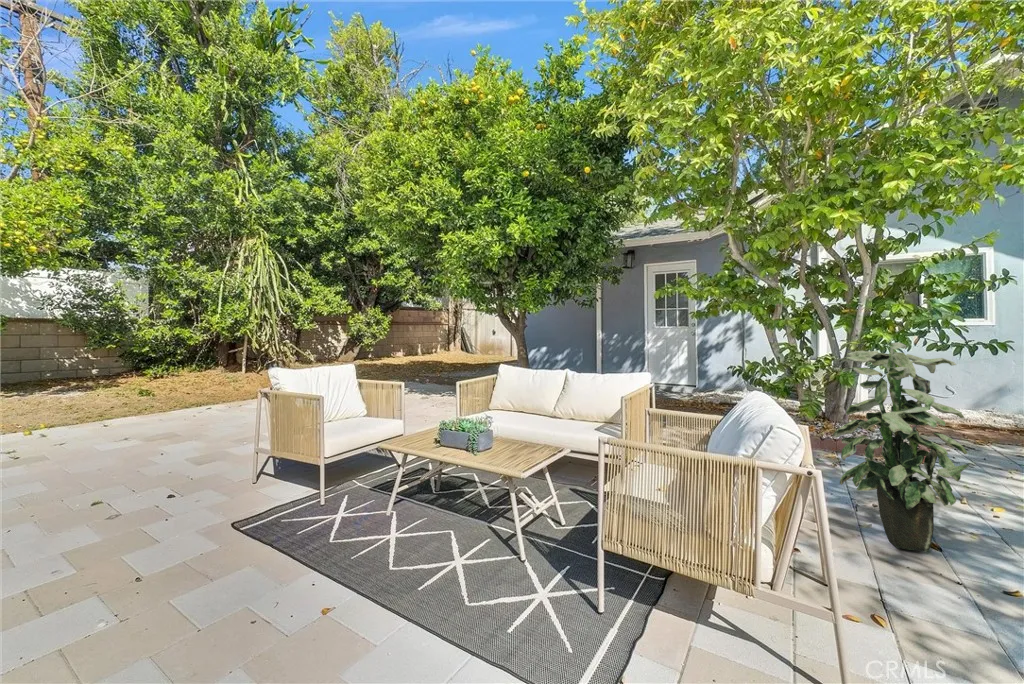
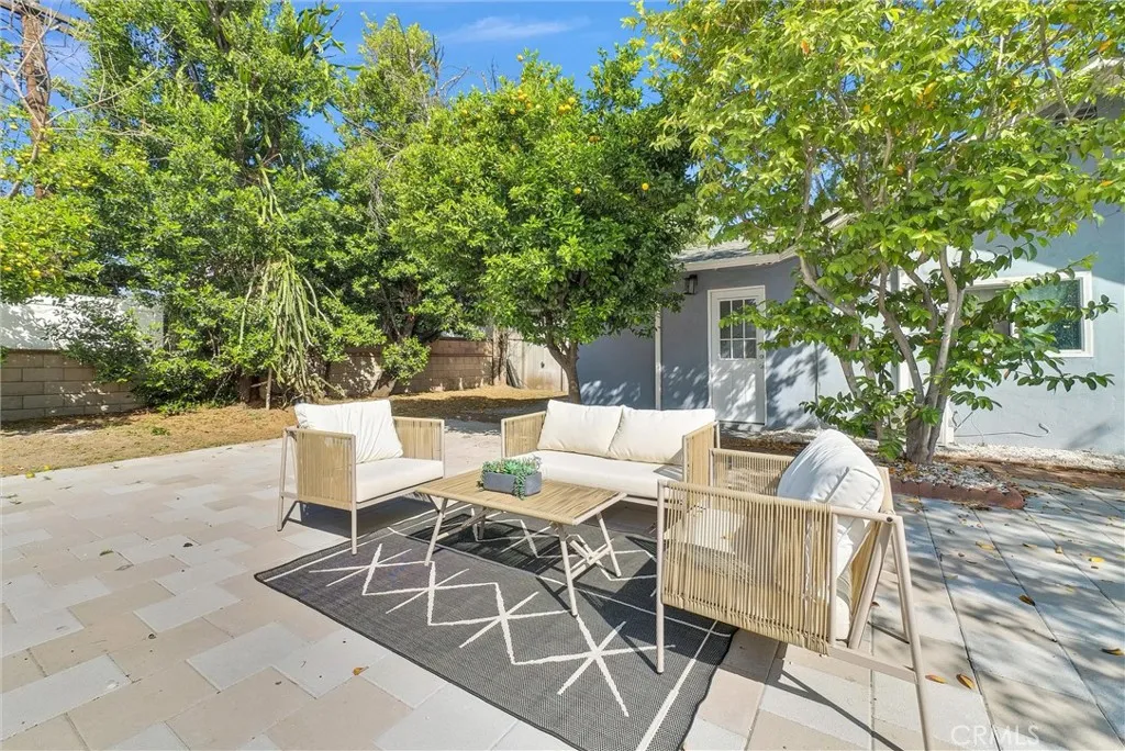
- indoor plant [833,341,970,553]
